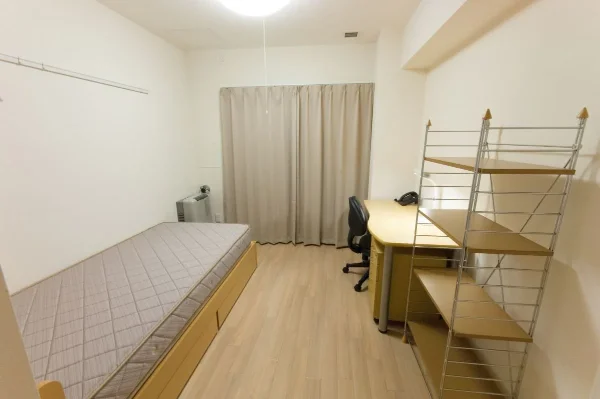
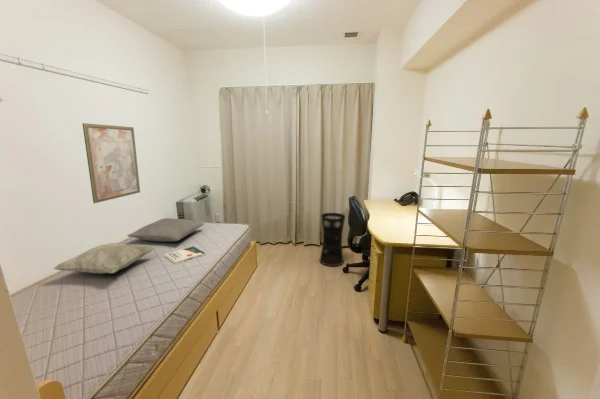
+ wall art [81,122,141,204]
+ umbrella stand [319,212,346,267]
+ pillow [126,217,205,243]
+ decorative pillow [52,242,156,275]
+ book [164,245,207,266]
